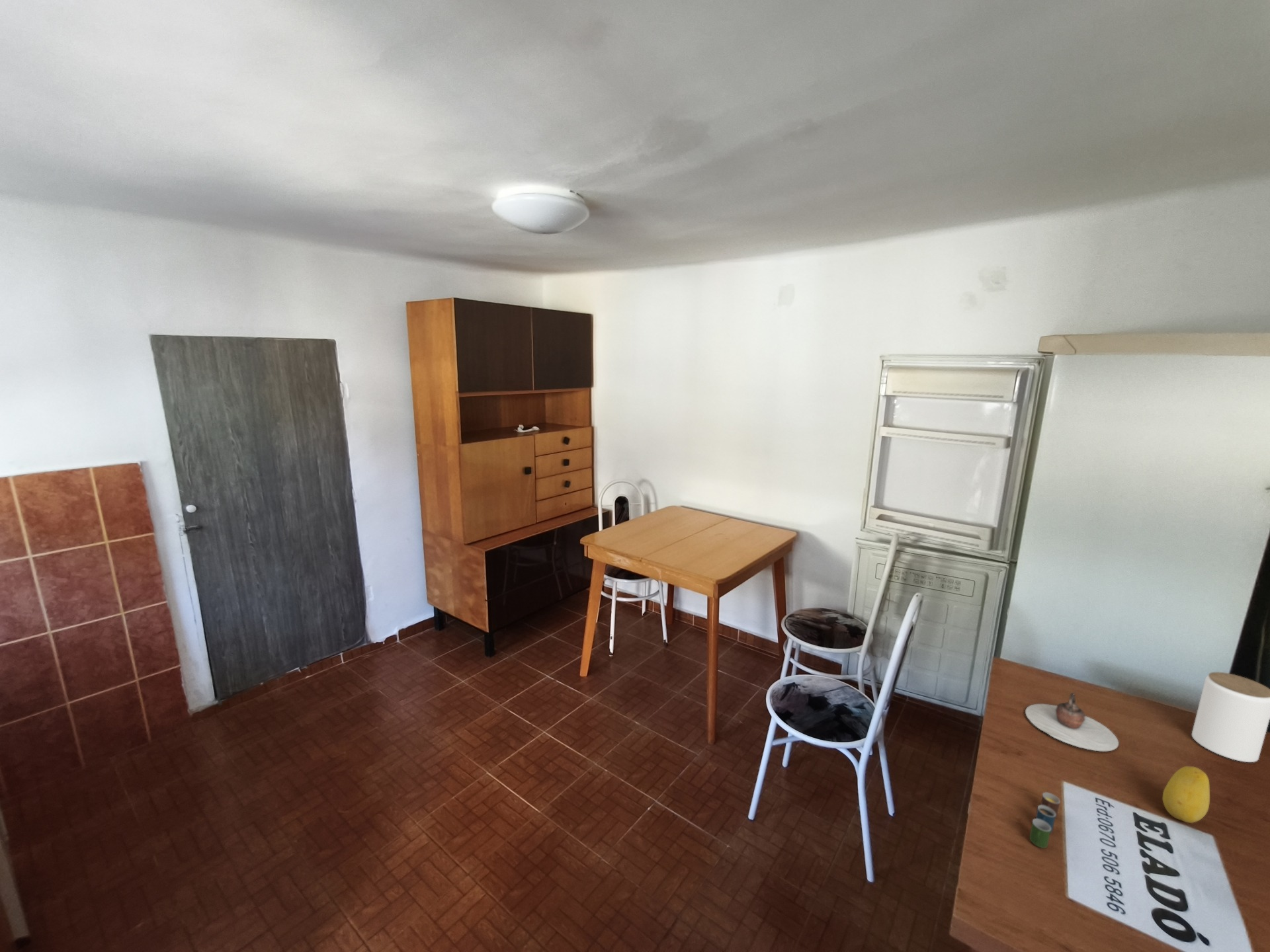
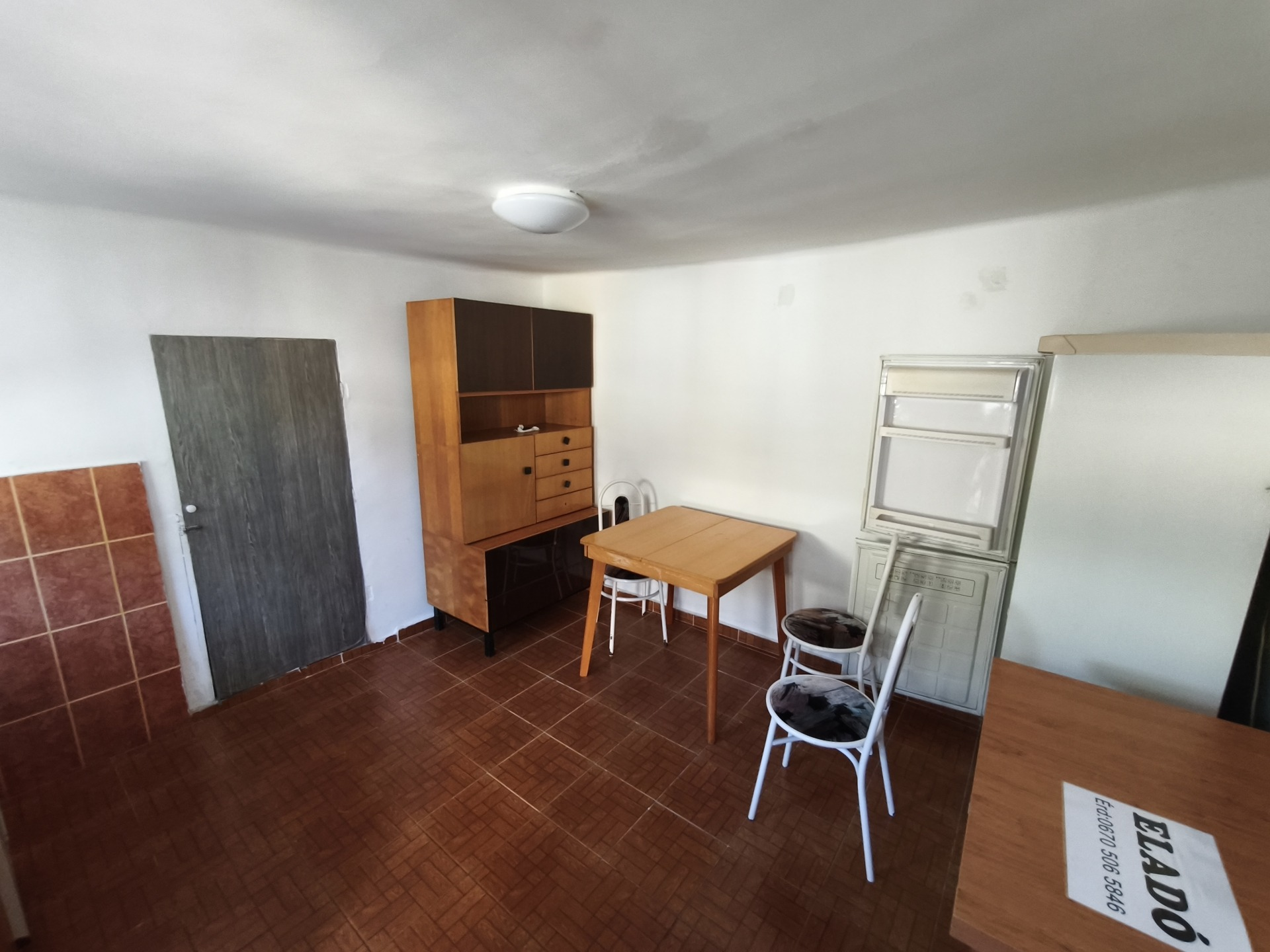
- teapot [1025,692,1119,752]
- cup [1029,792,1061,849]
- jar [1191,671,1270,763]
- fruit [1162,766,1210,824]
